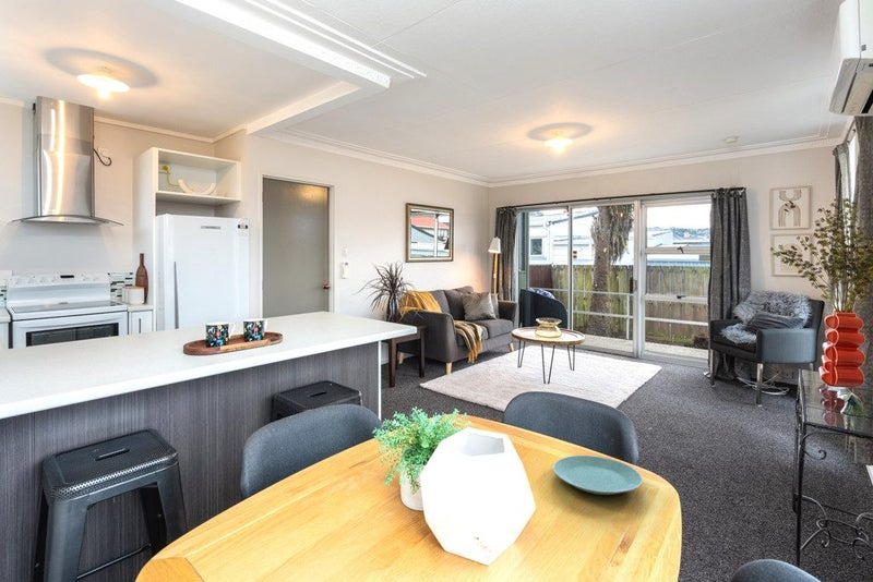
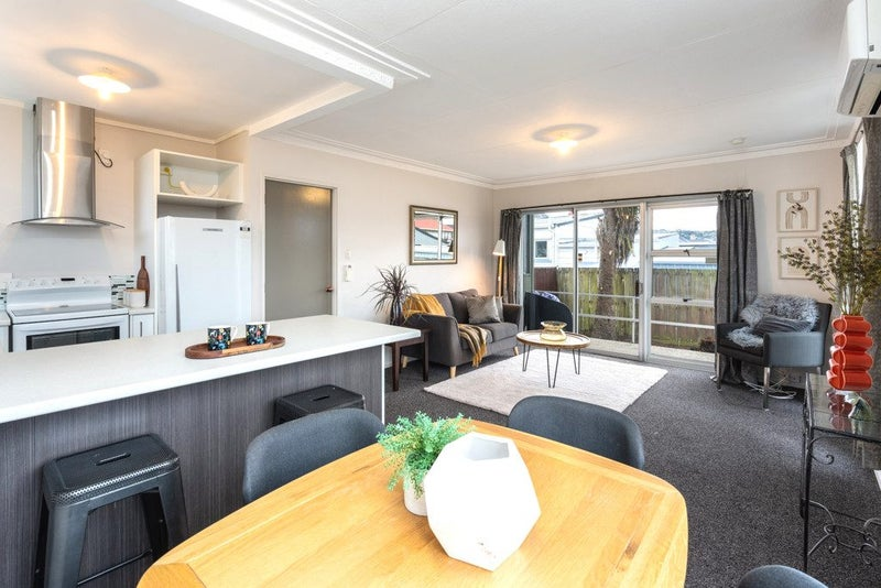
- plate [552,454,644,496]
